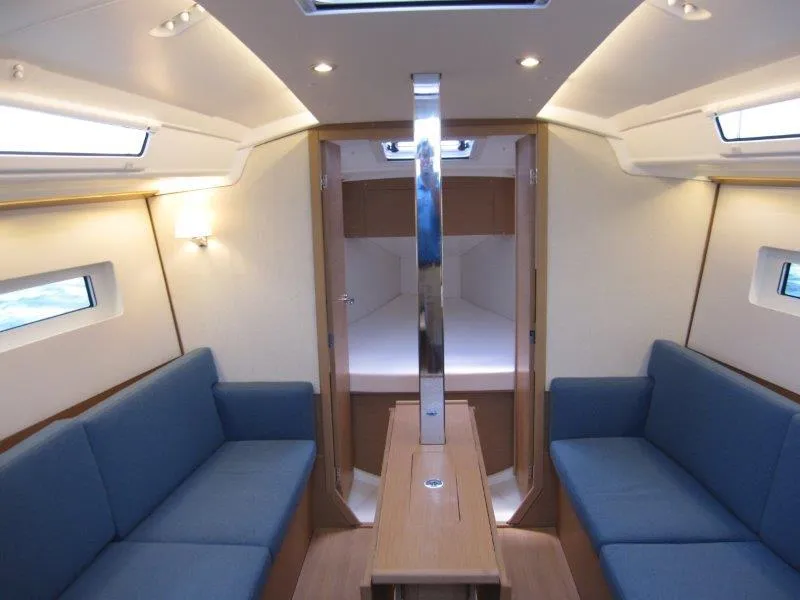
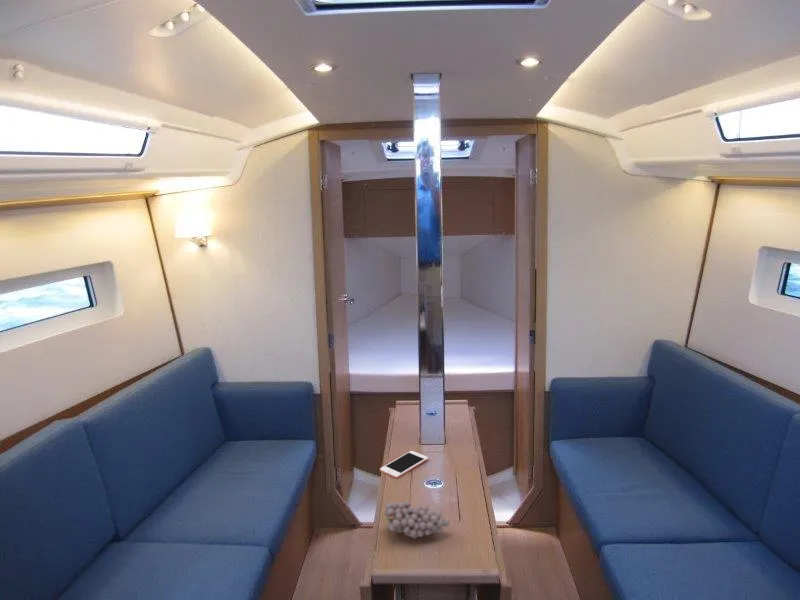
+ fruit [382,500,451,540]
+ cell phone [379,450,429,479]
